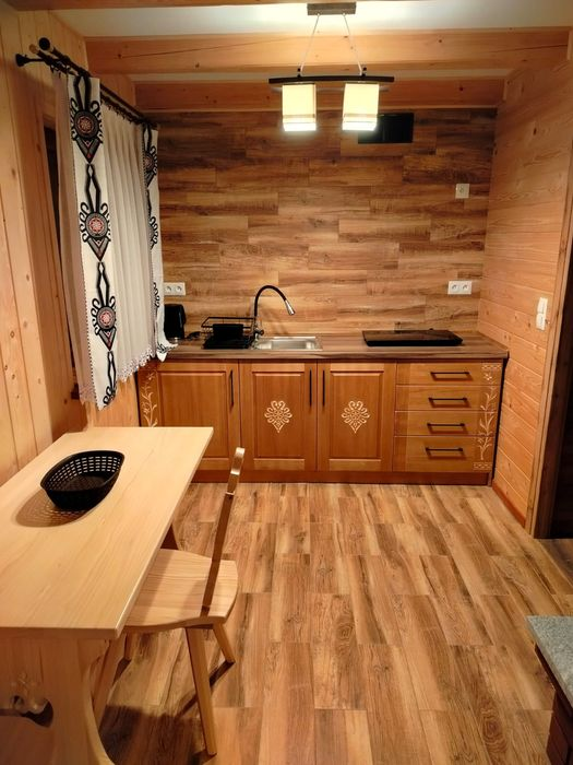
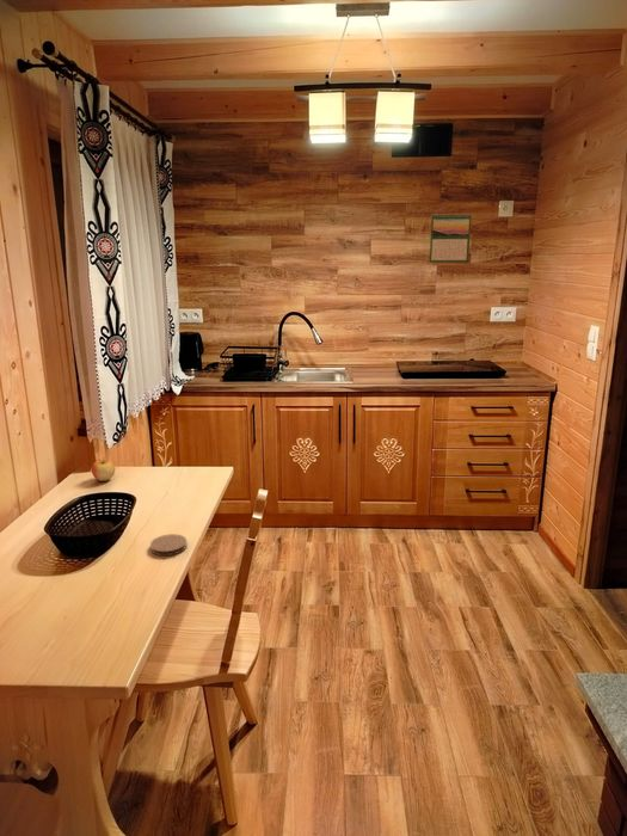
+ calendar [429,211,473,264]
+ apple [91,456,116,482]
+ coaster [149,533,188,557]
